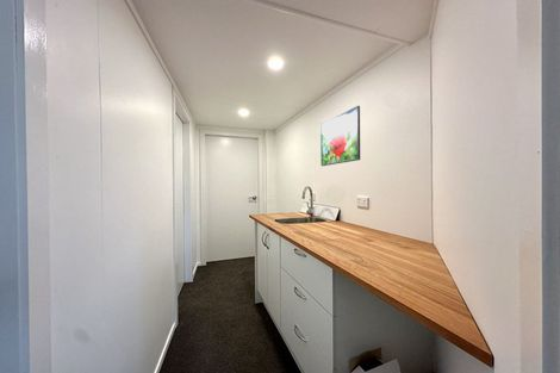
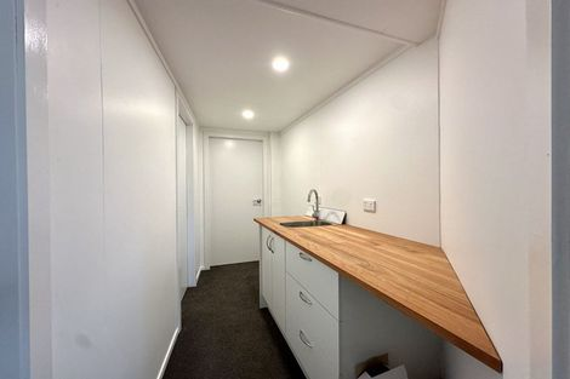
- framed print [319,105,361,167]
